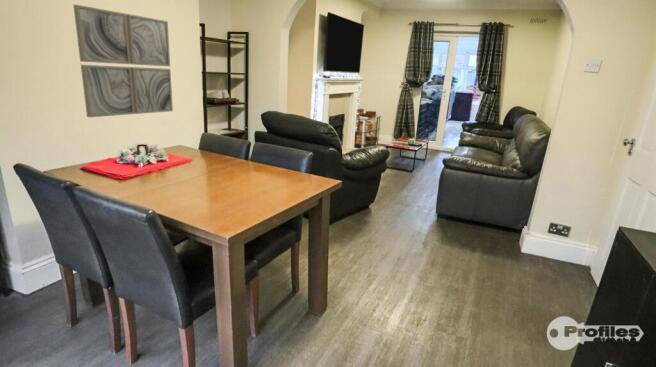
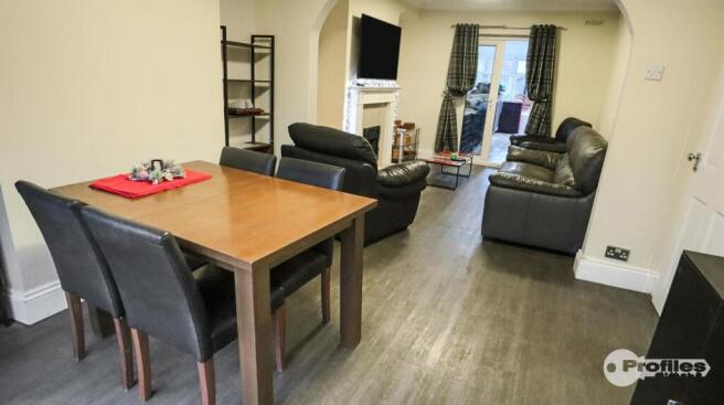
- wall art [72,4,174,118]
